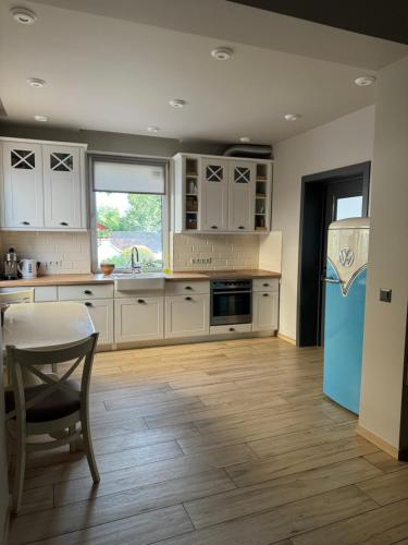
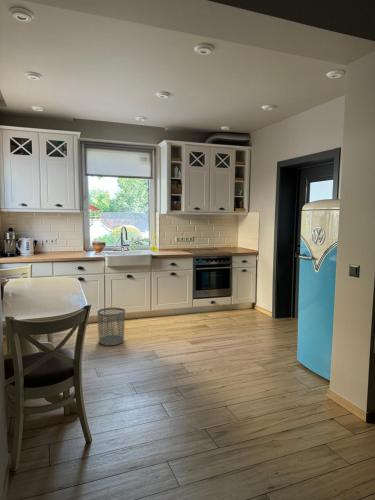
+ waste bin [97,307,126,346]
